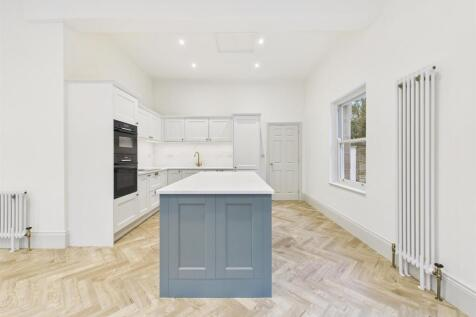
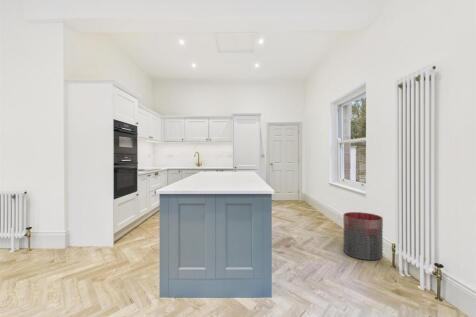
+ trash can [342,211,384,261]
